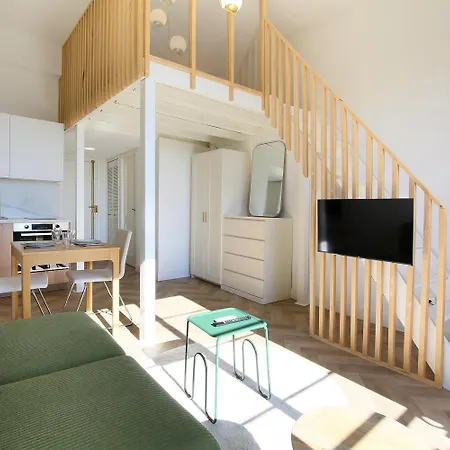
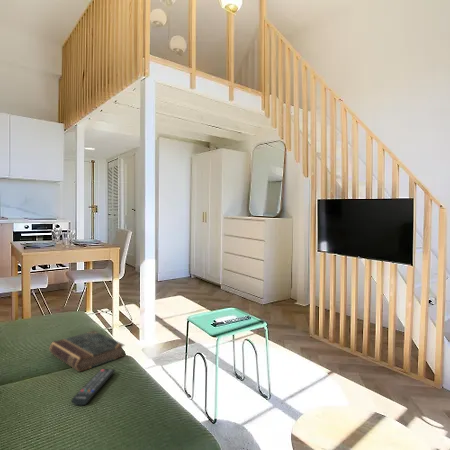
+ book [48,330,125,373]
+ remote control [71,368,116,407]
